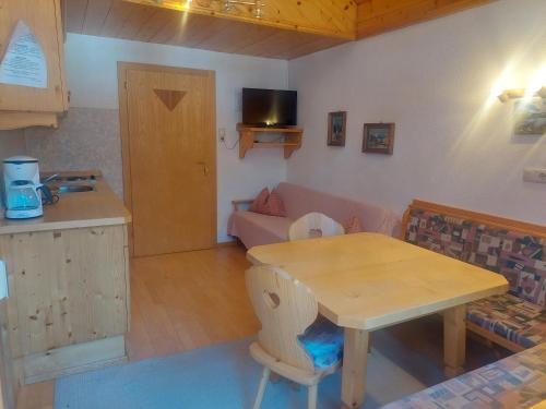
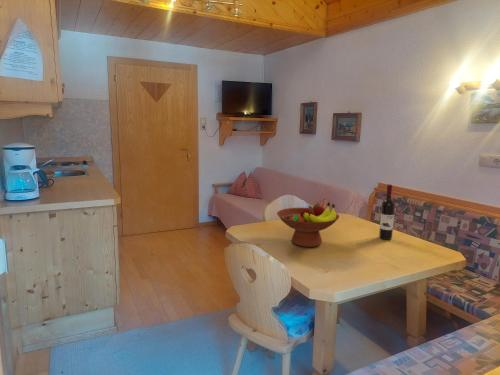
+ wine bottle [378,184,396,241]
+ fruit bowl [276,201,340,248]
